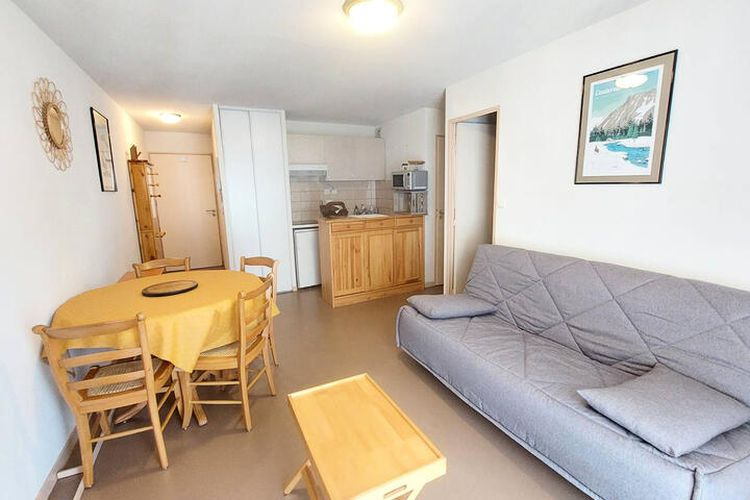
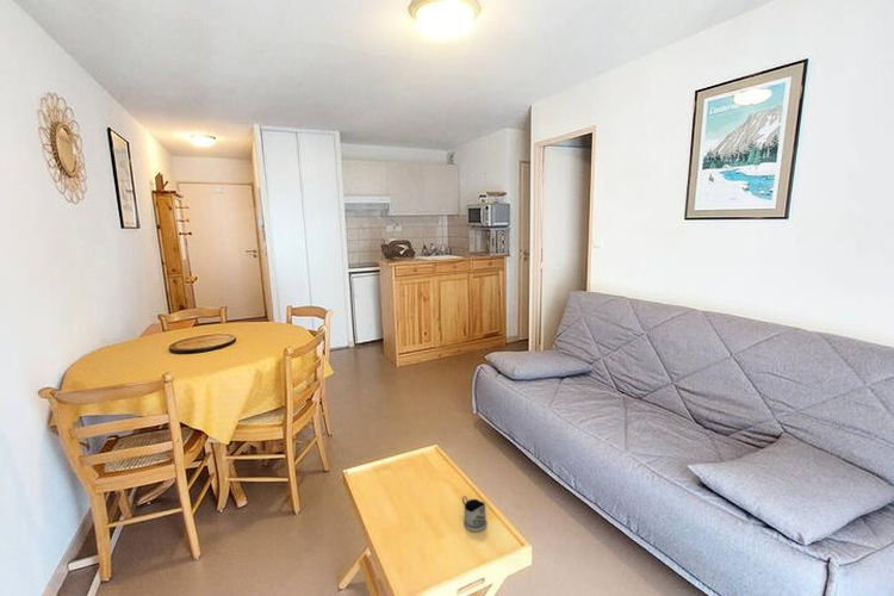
+ tea glass holder [461,495,488,533]
